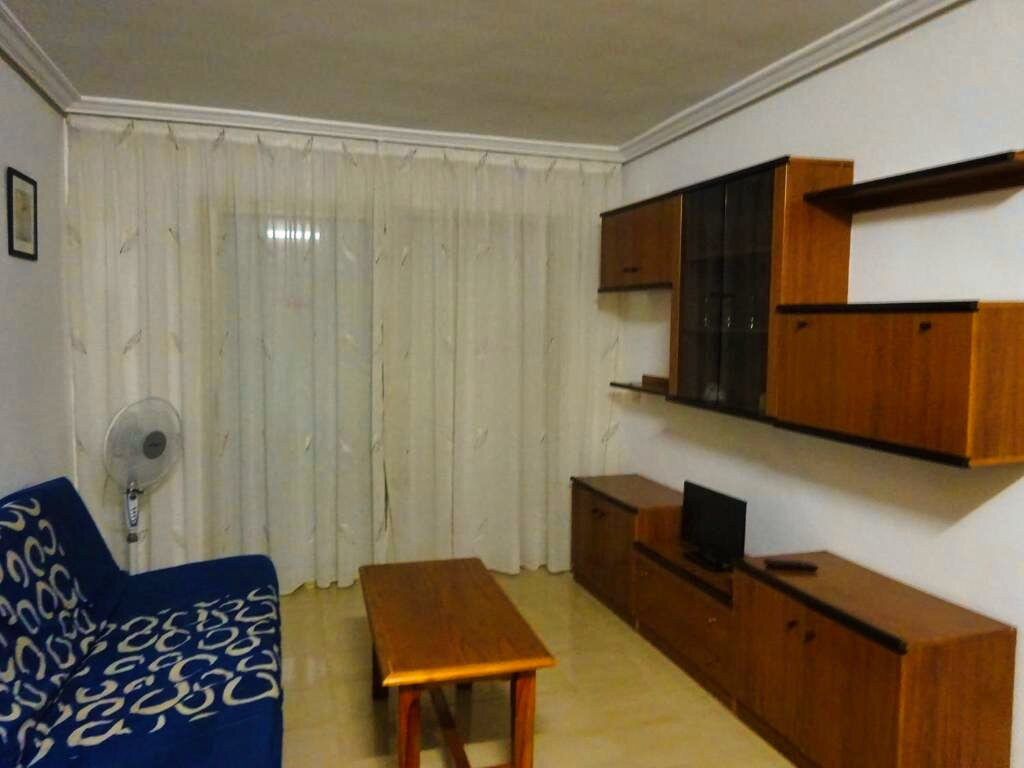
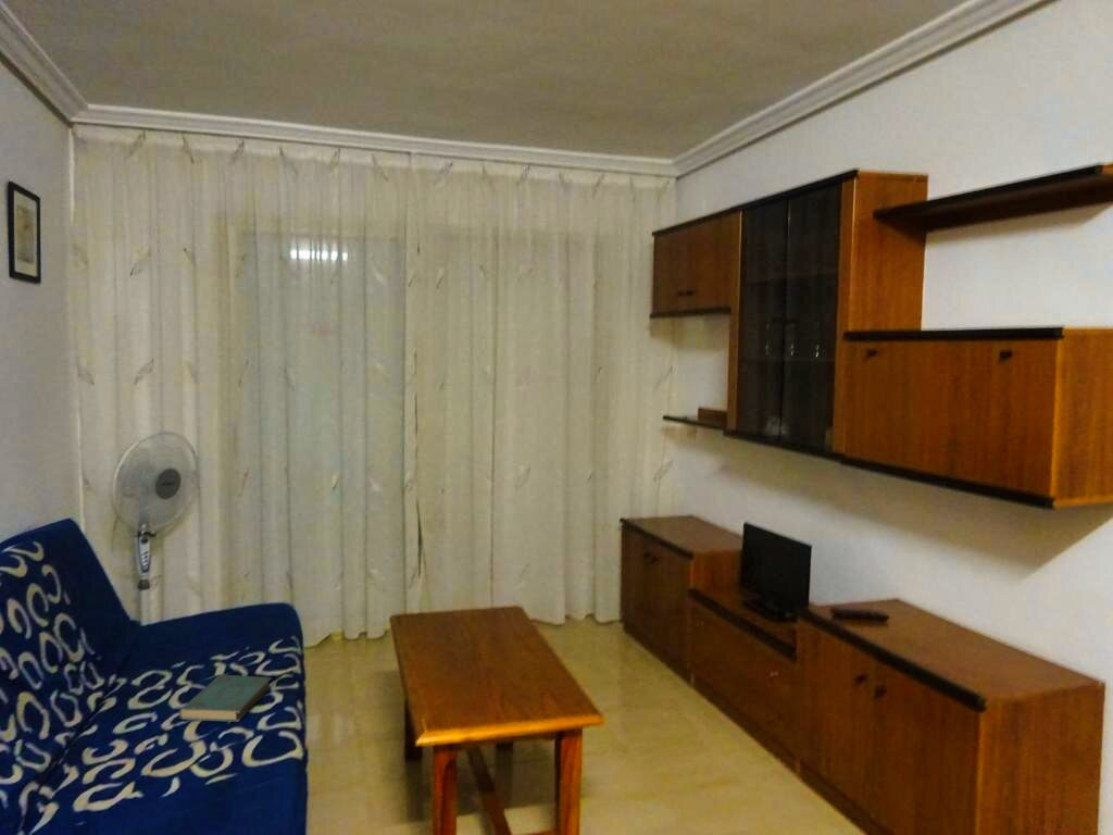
+ book [178,674,273,723]
